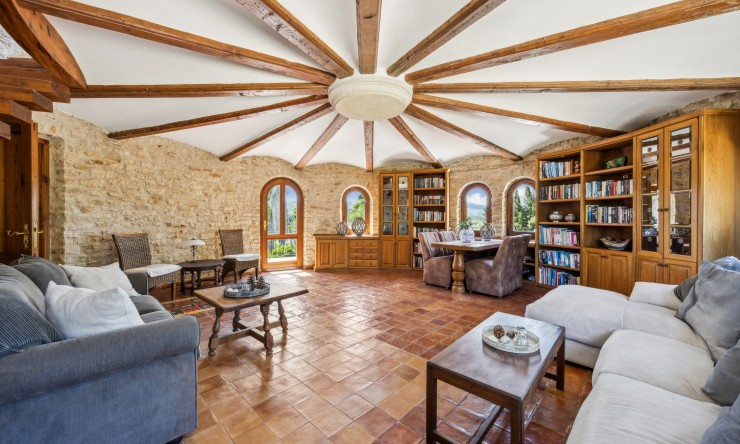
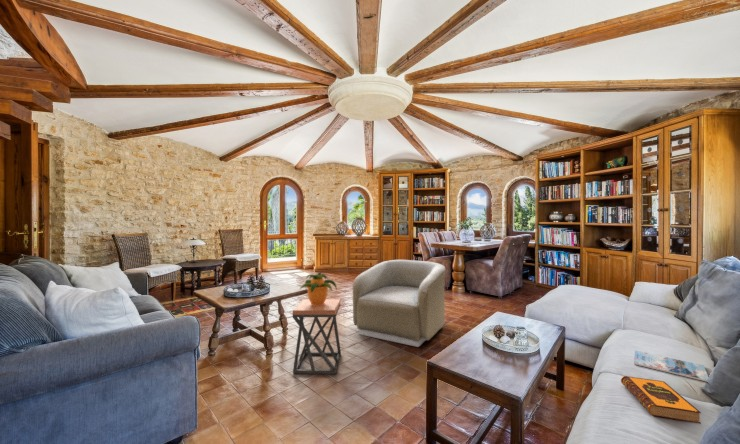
+ magazine [633,350,709,383]
+ armchair [352,259,446,348]
+ potted plant [298,271,338,306]
+ hardback book [620,375,702,425]
+ stool [292,298,342,374]
